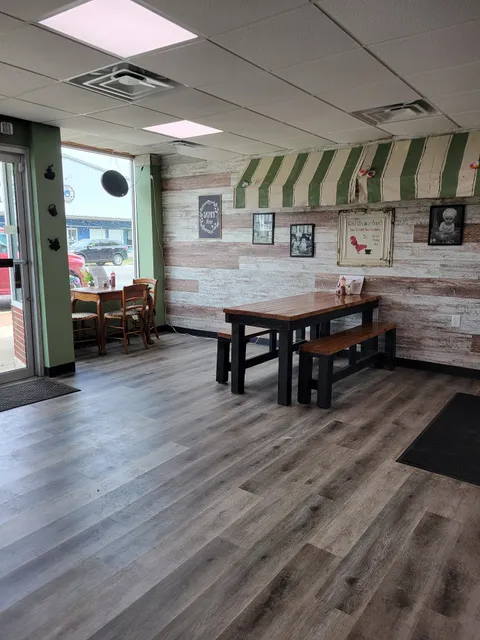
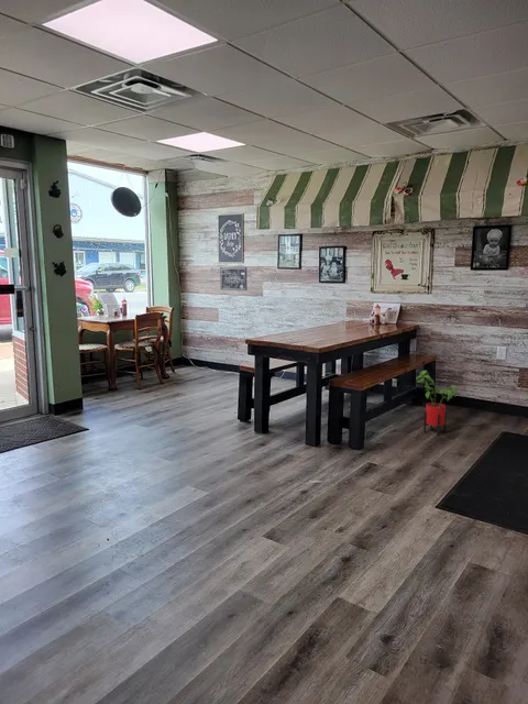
+ house plant [415,370,458,437]
+ wall art [219,266,248,292]
